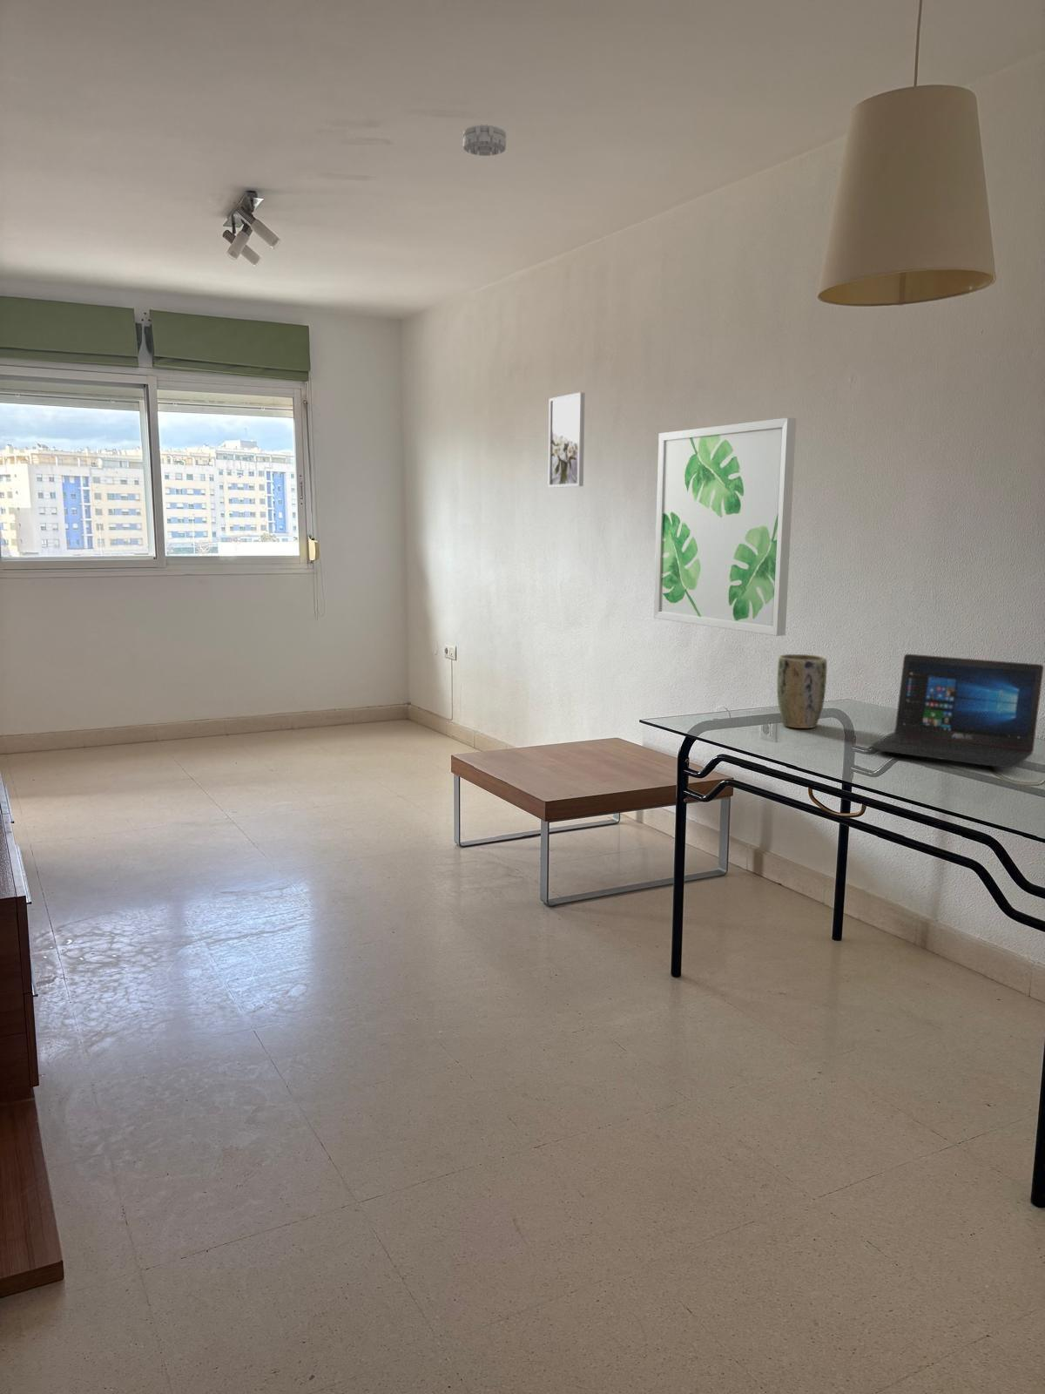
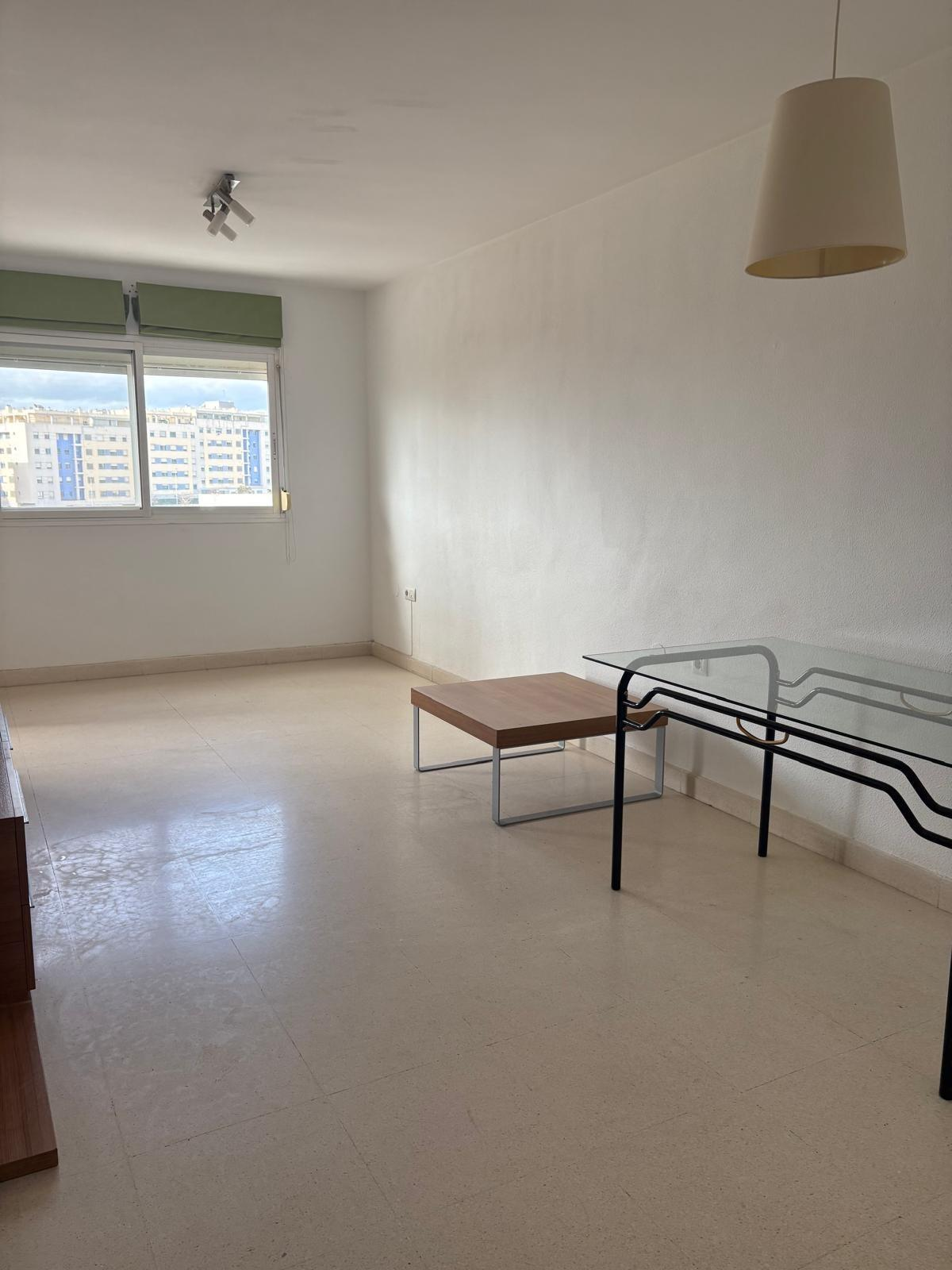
- wall art [653,416,797,637]
- plant pot [776,653,828,729]
- smoke detector [462,124,507,157]
- wall art [547,391,586,488]
- laptop [867,653,1044,769]
